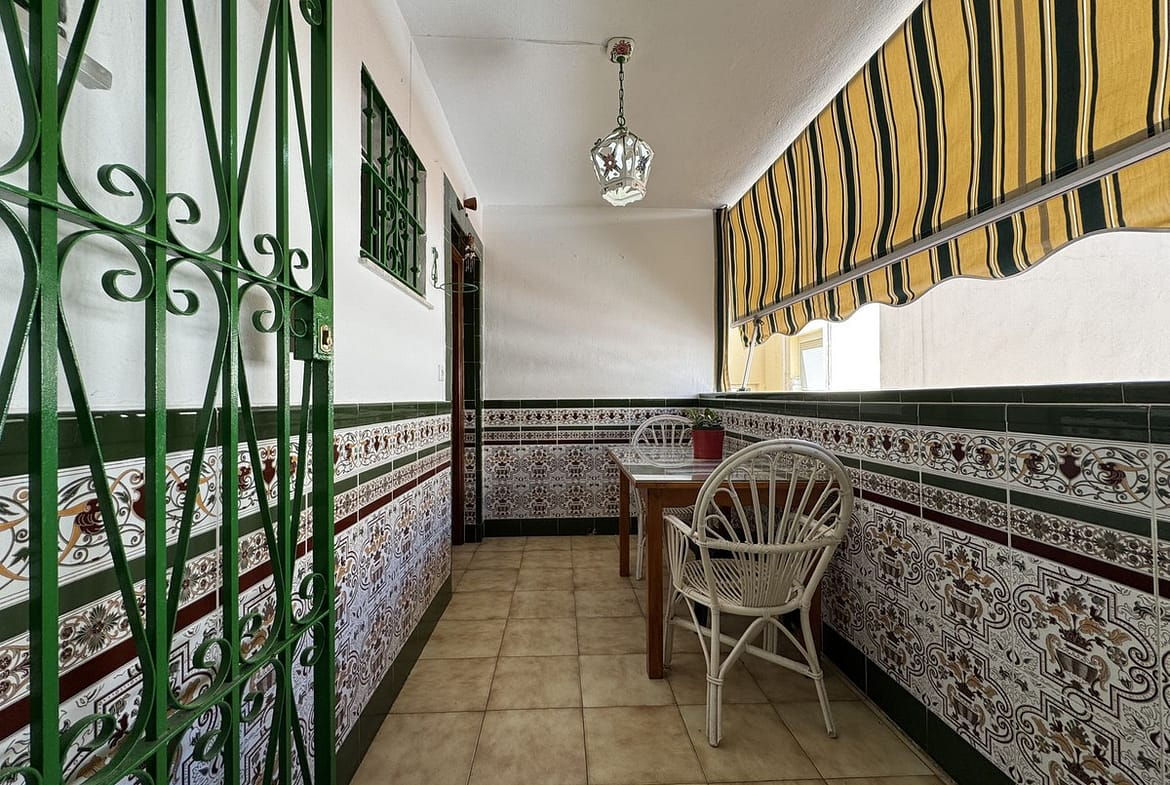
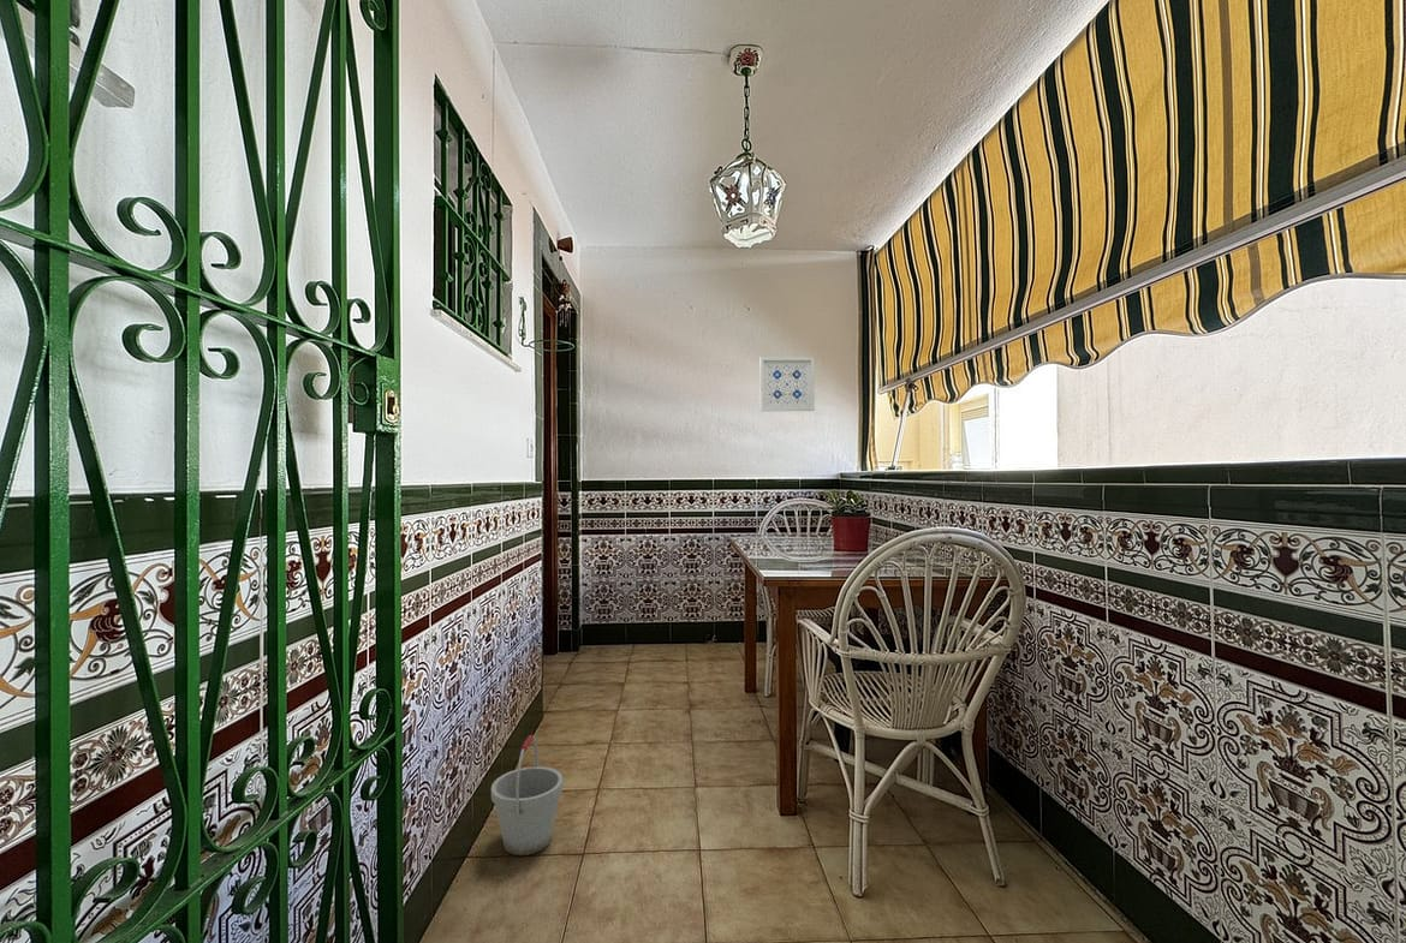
+ bucket [490,734,564,857]
+ wall art [758,356,816,412]
